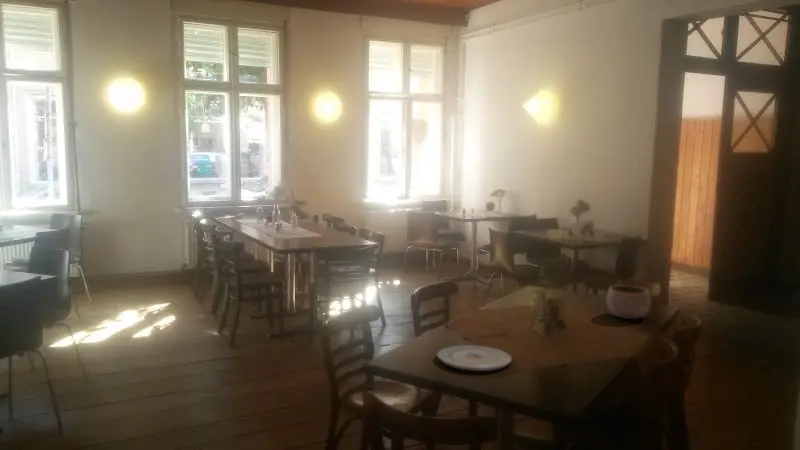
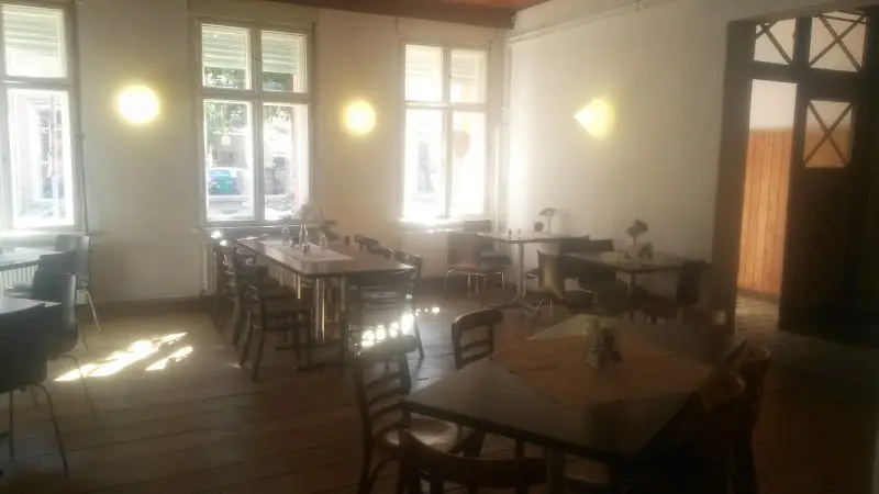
- bowl [605,285,652,320]
- plate [436,344,513,372]
